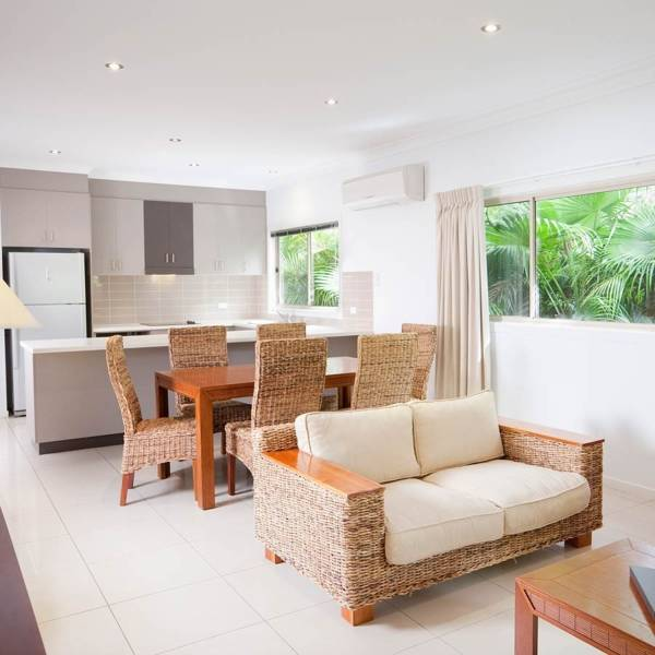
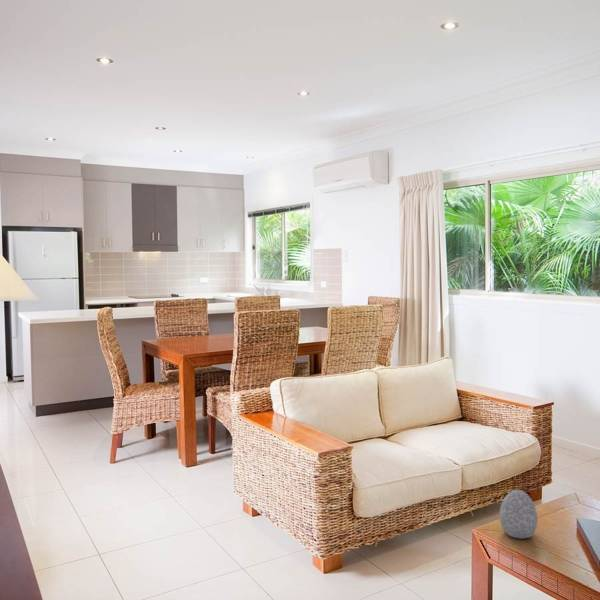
+ decorative egg [498,489,539,540]
